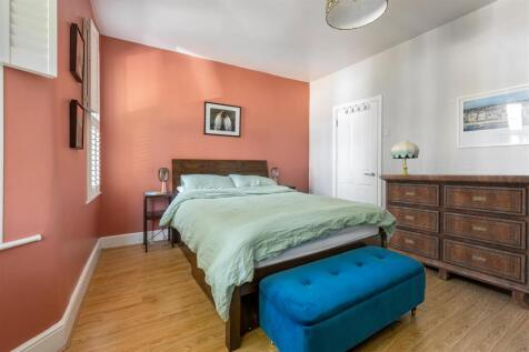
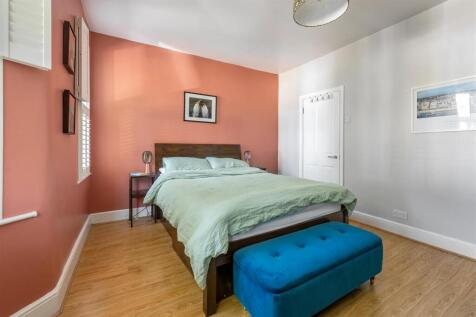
- dresser [378,173,529,309]
- table lamp [390,139,420,174]
